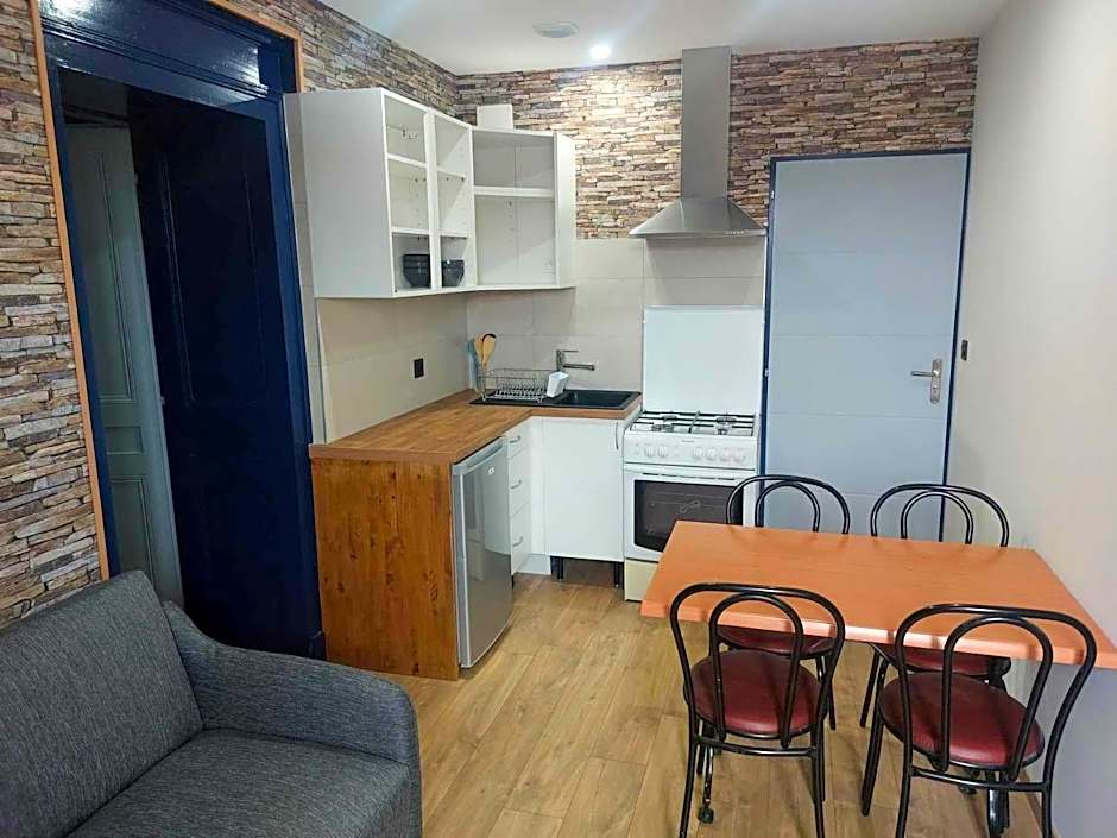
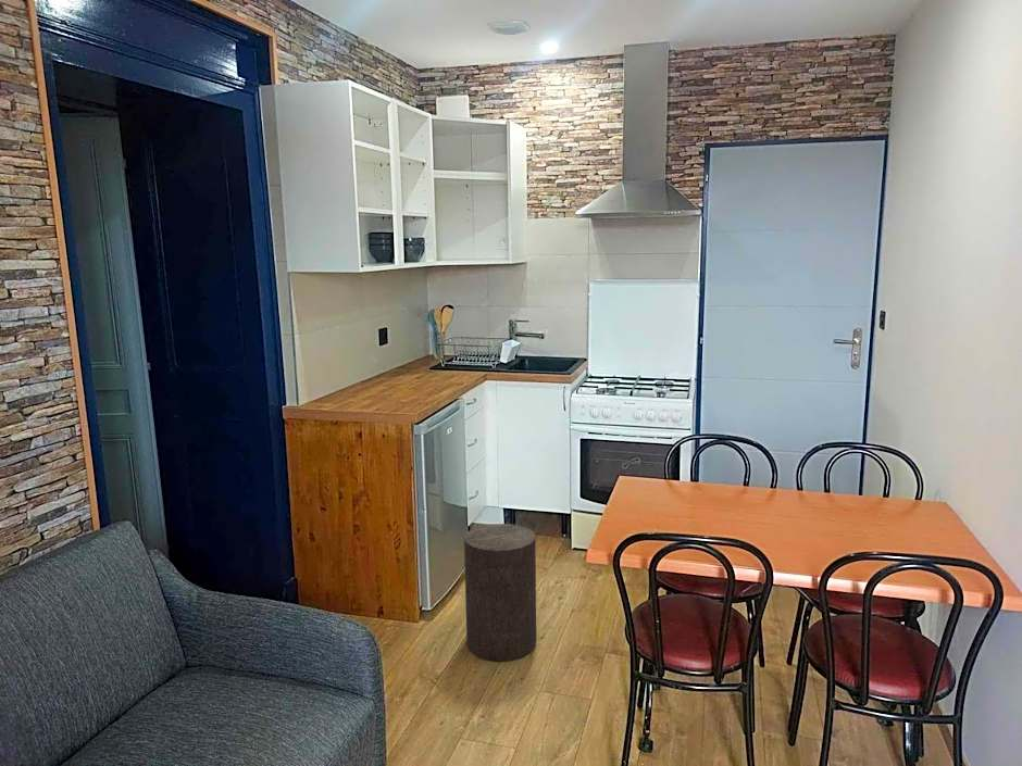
+ stool [463,523,537,662]
